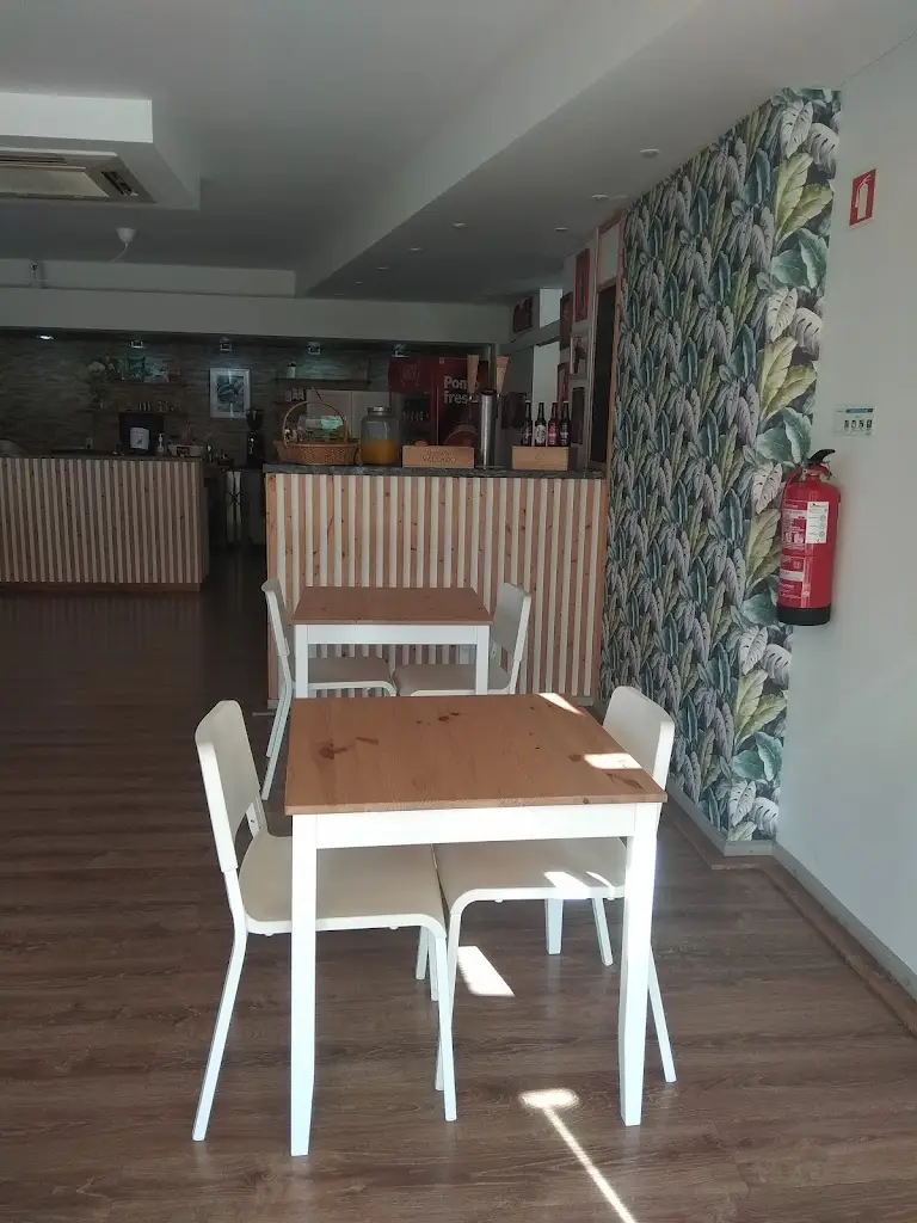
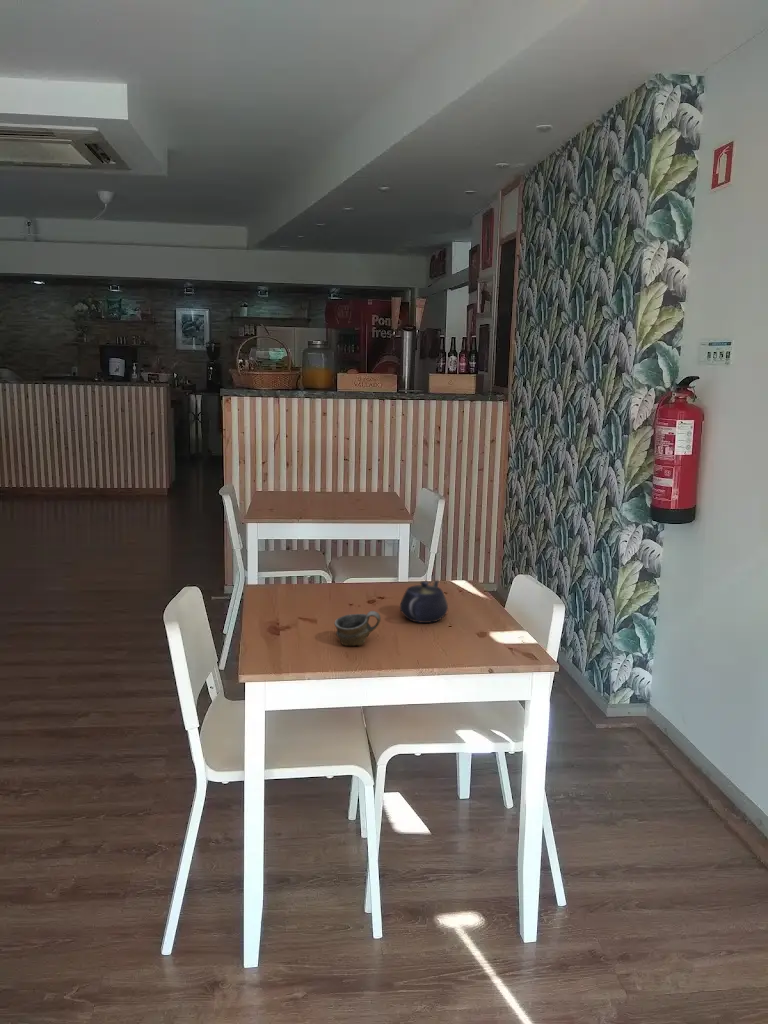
+ cup [334,610,382,647]
+ teapot [399,579,449,624]
